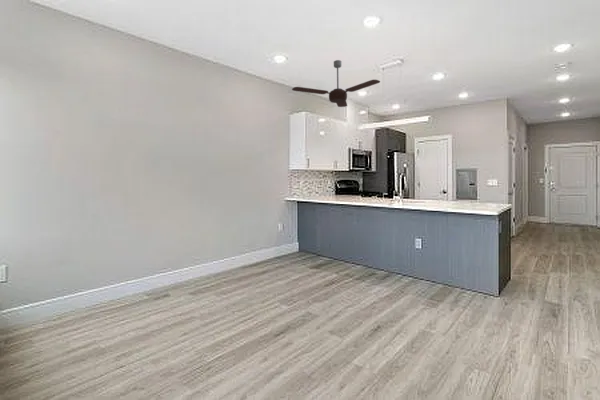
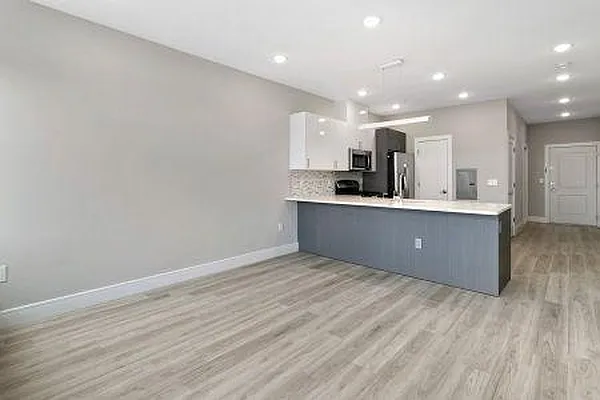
- ceiling fan [291,59,381,108]
